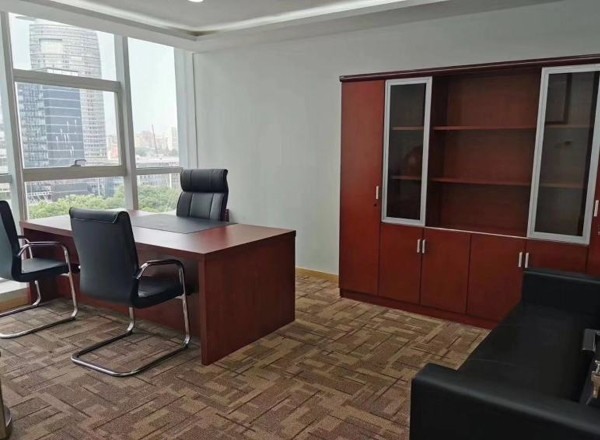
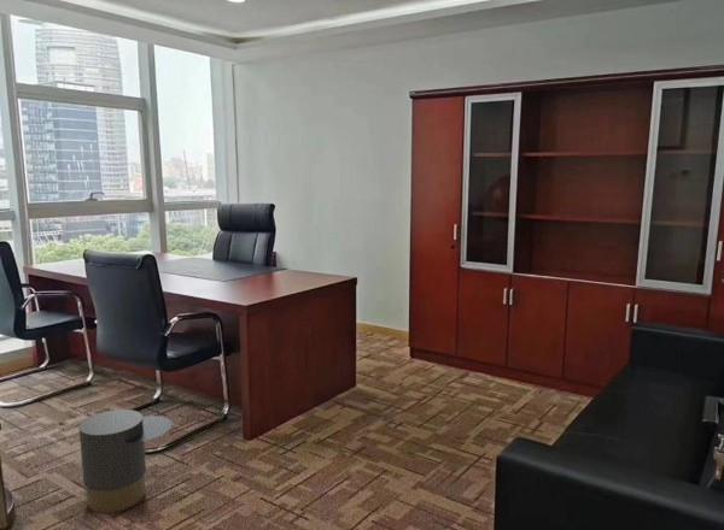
+ trash can [78,408,174,514]
